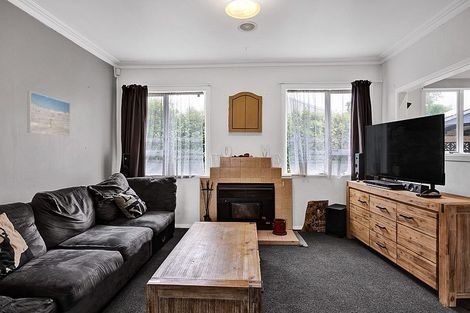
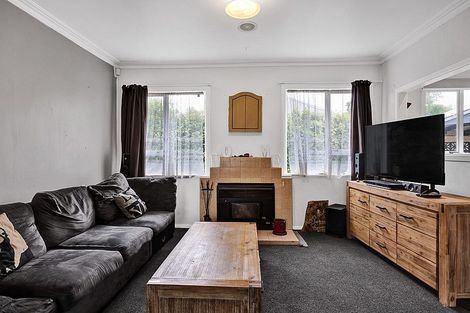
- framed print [27,90,71,138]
